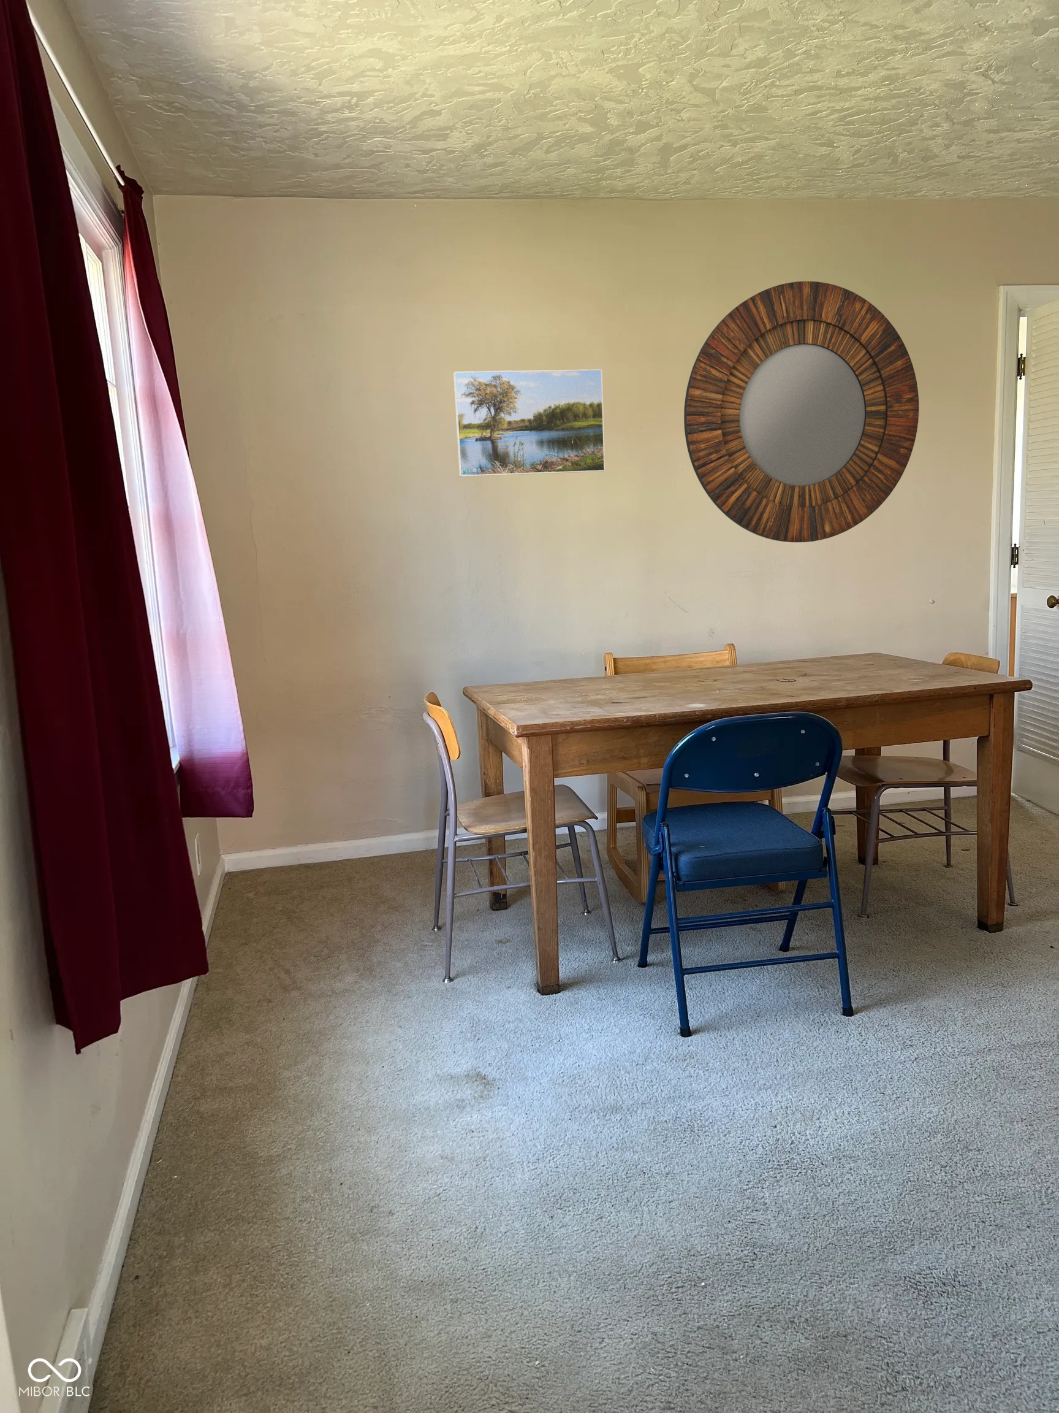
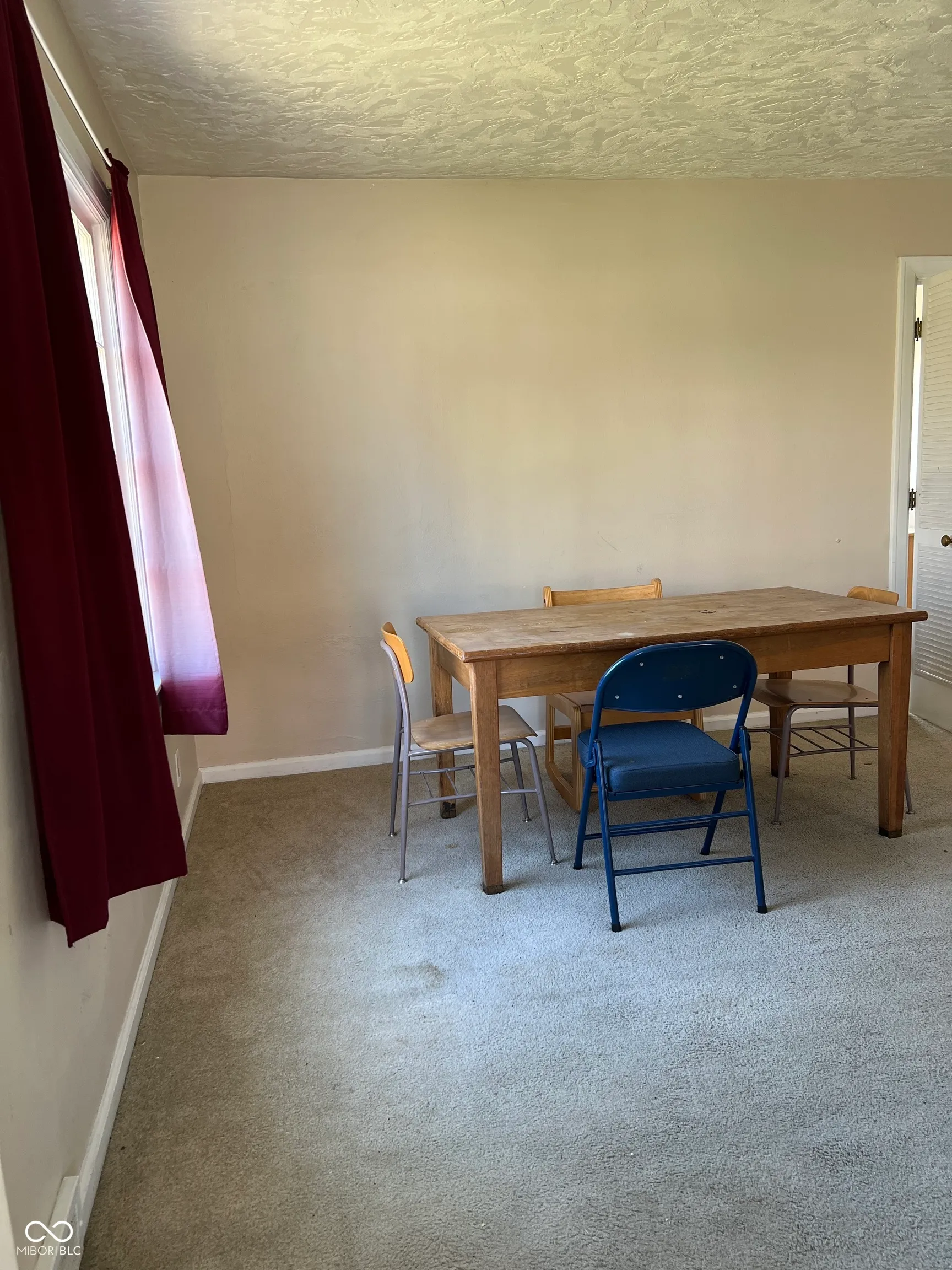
- home mirror [683,280,919,543]
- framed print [453,368,605,477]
